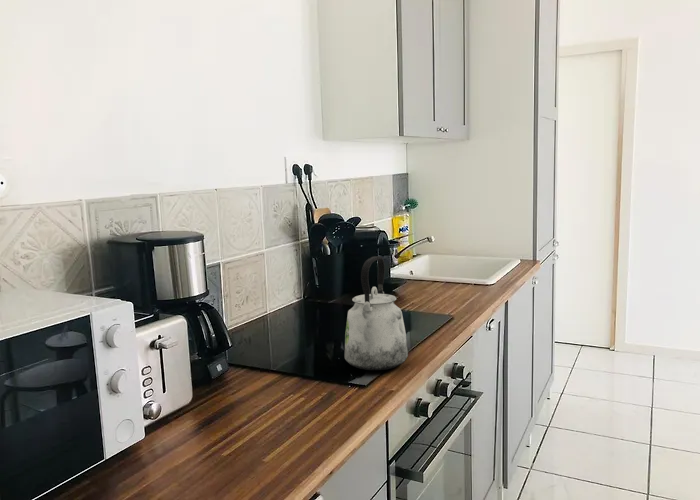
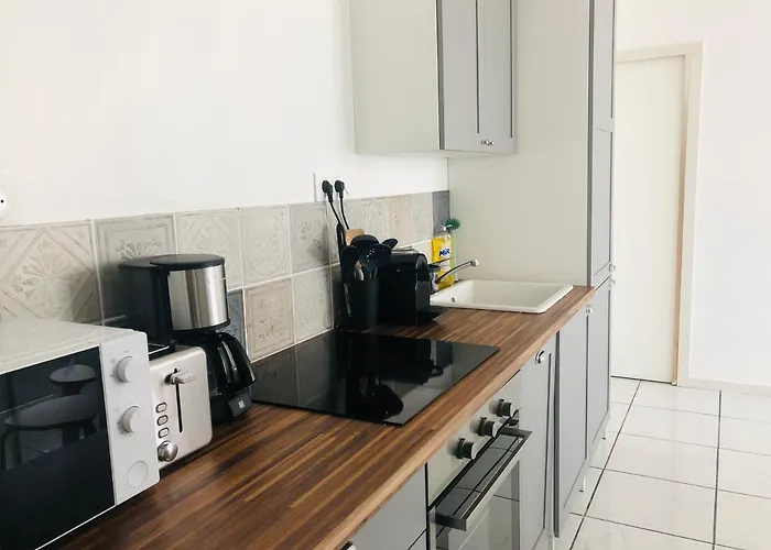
- kettle [344,255,409,371]
